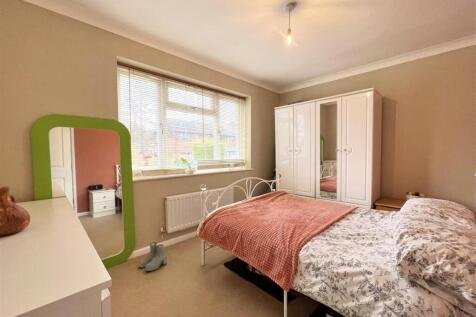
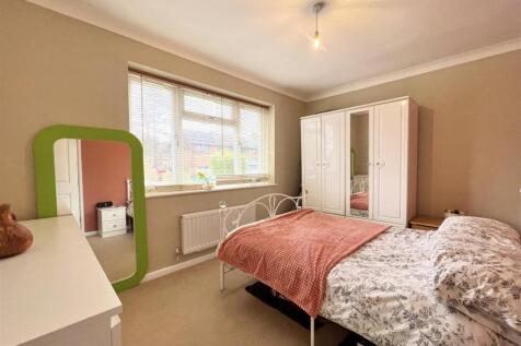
- boots [138,241,168,272]
